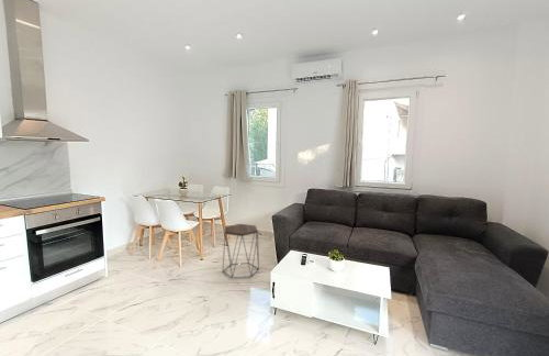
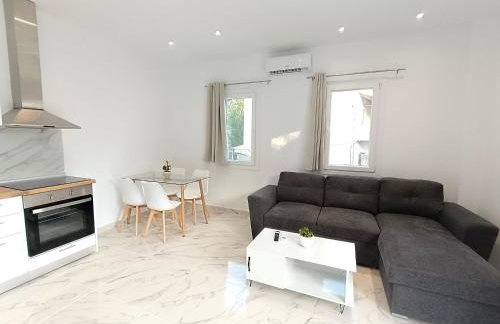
- side table [222,223,260,279]
